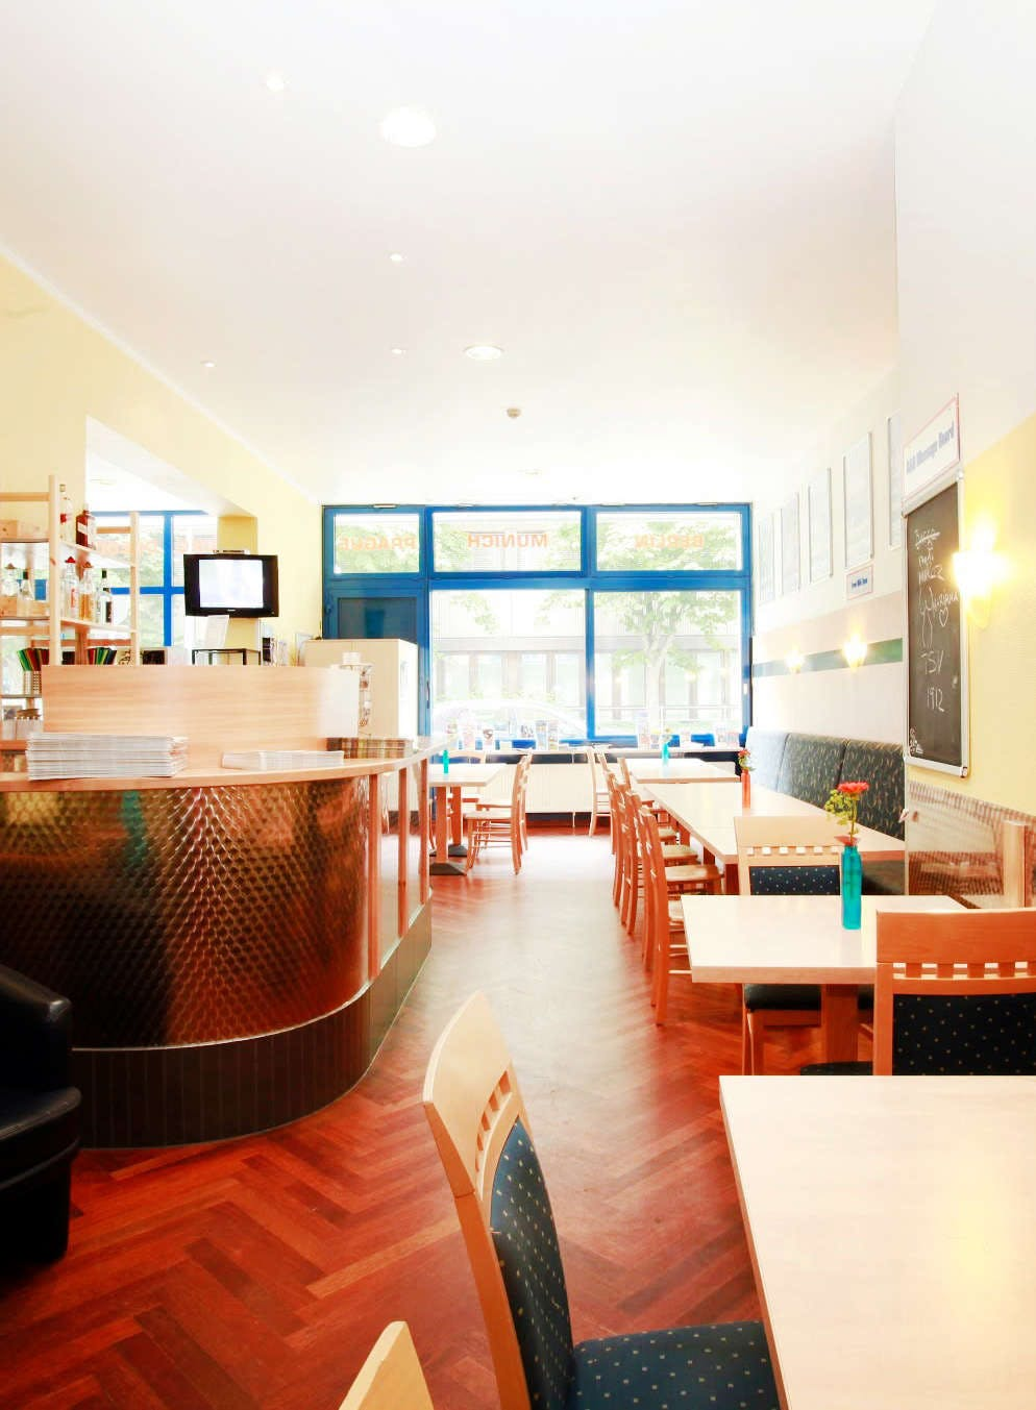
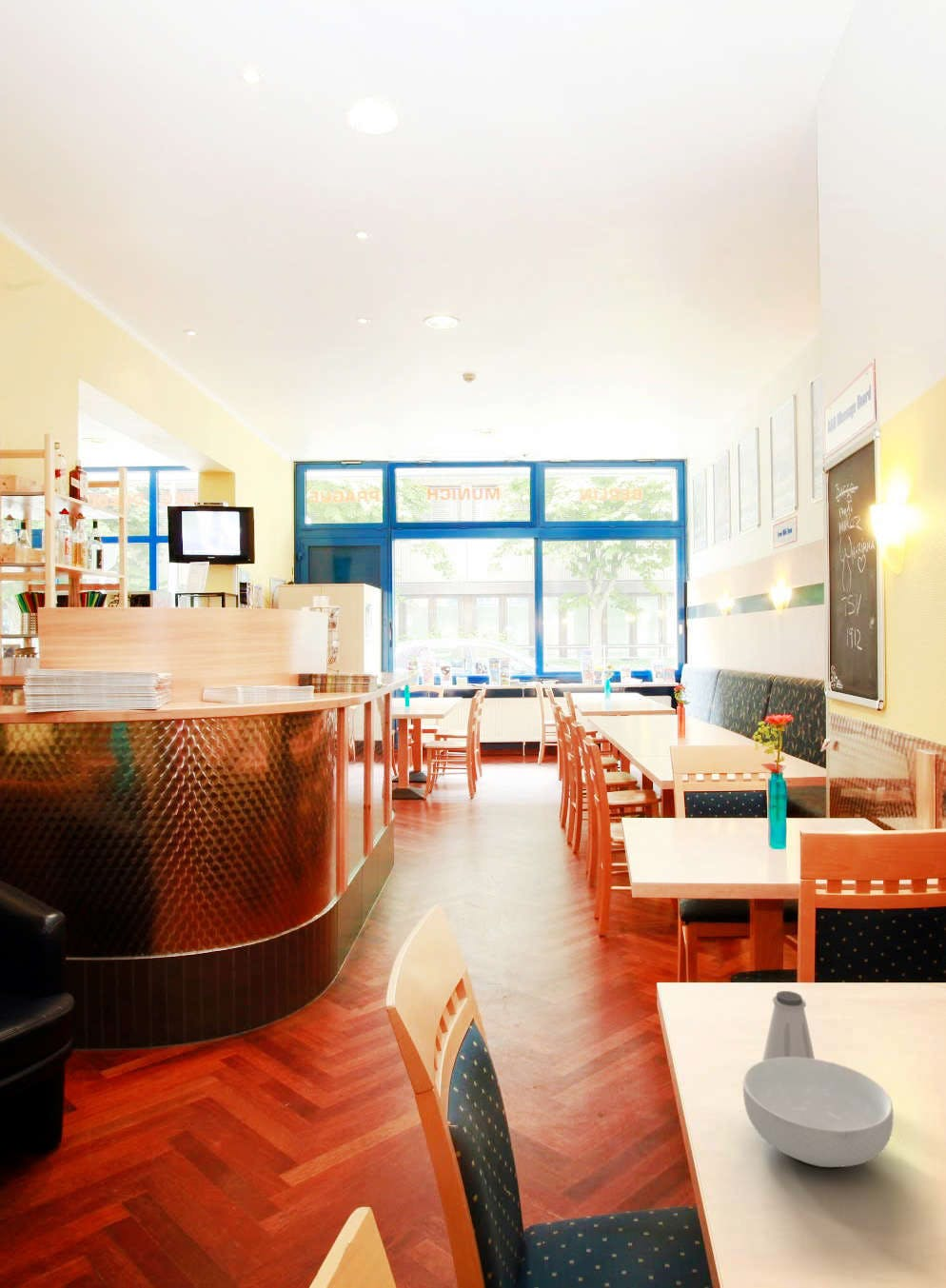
+ saltshaker [761,990,816,1061]
+ cereal bowl [742,1057,895,1168]
